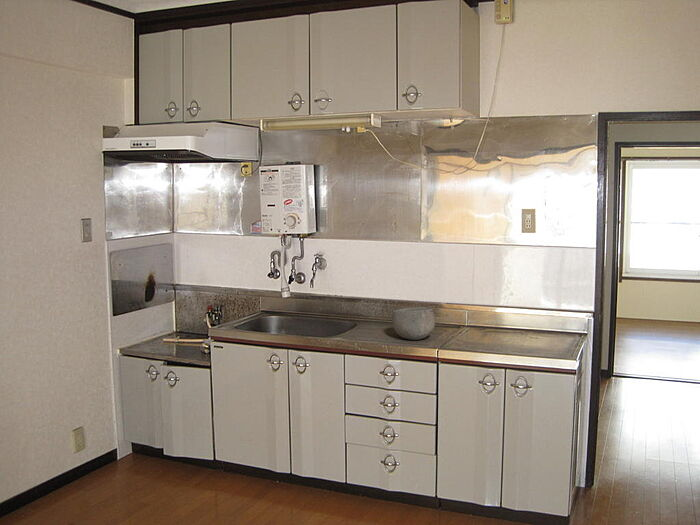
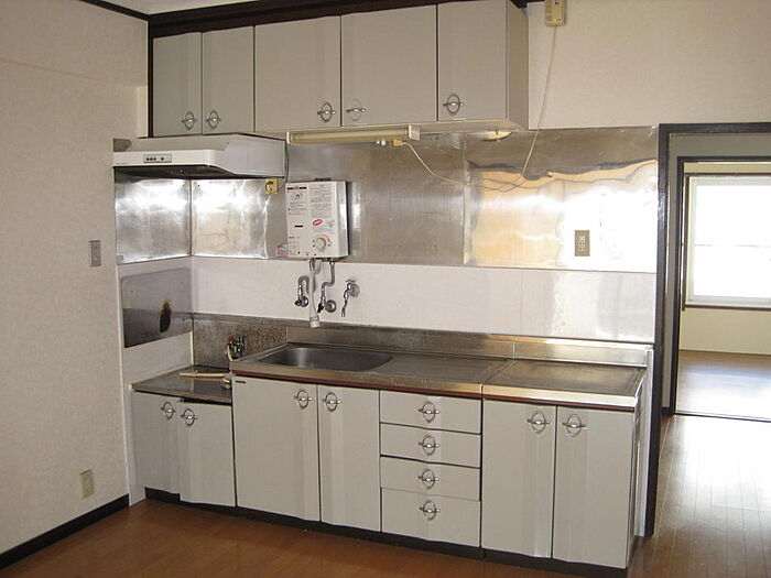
- bowl [391,306,436,341]
